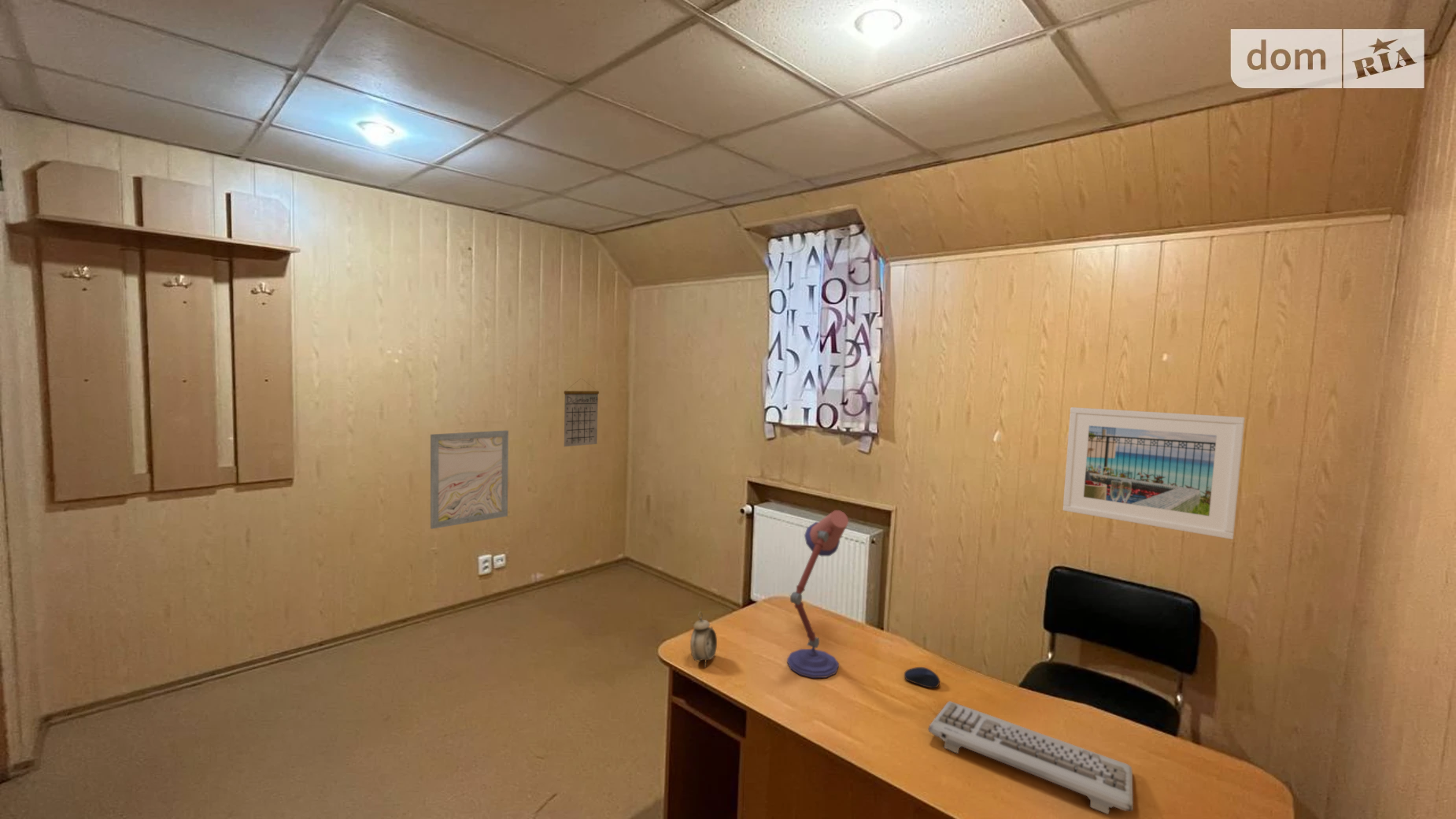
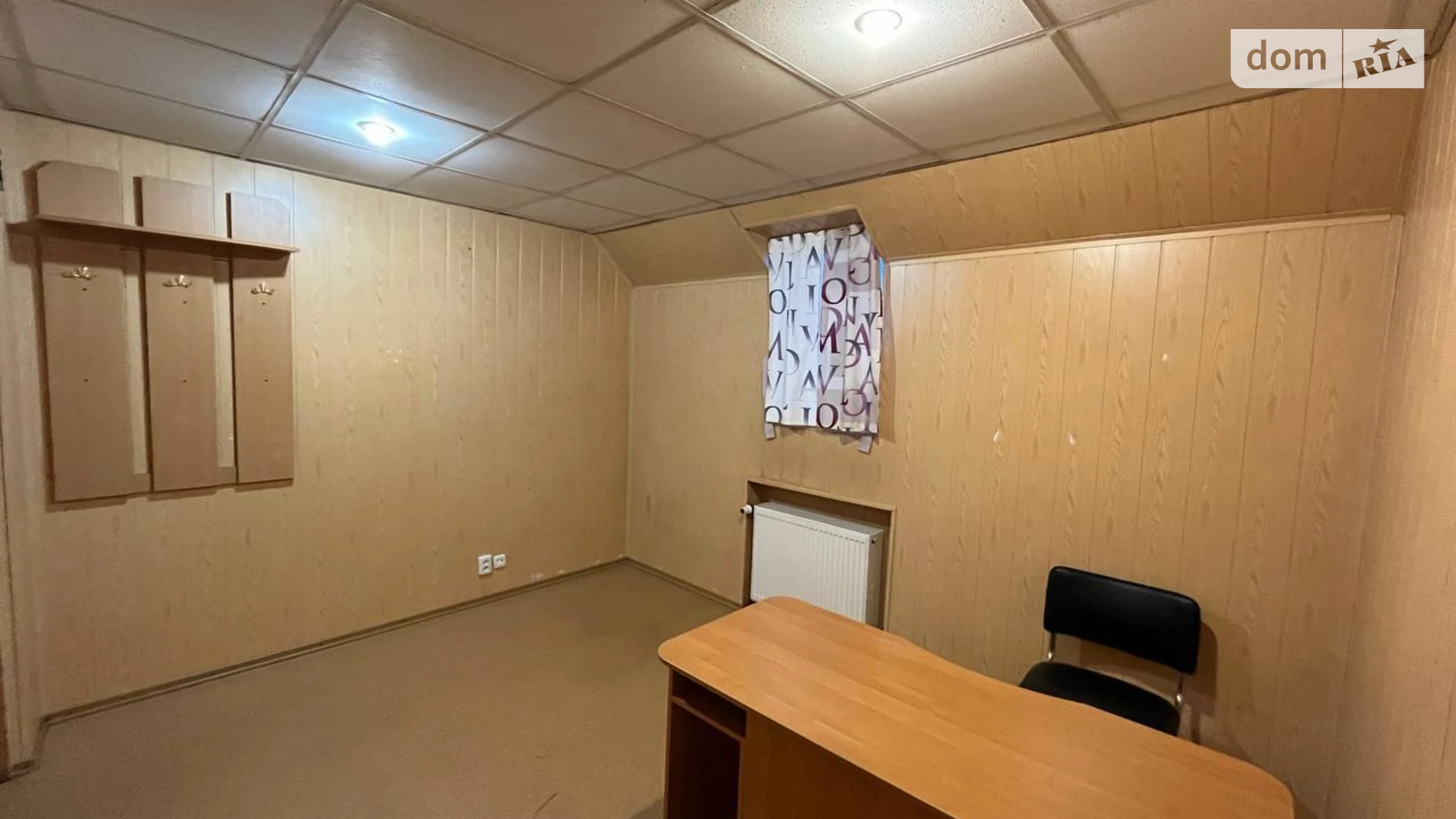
- wall art [430,430,509,530]
- desk lamp [786,510,849,679]
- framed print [1062,406,1246,540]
- alarm clock [689,611,718,669]
- computer mouse [904,666,940,689]
- keyboard [927,701,1134,815]
- calendar [564,379,600,447]
